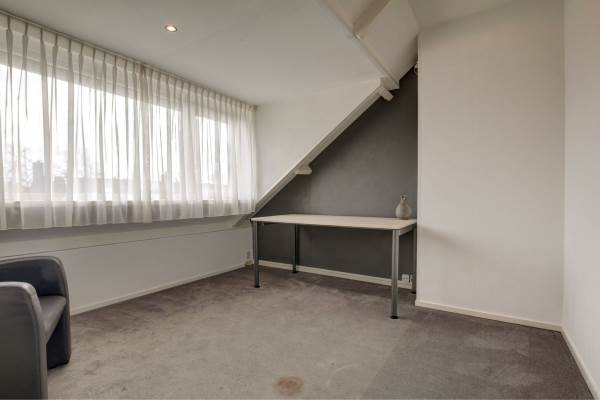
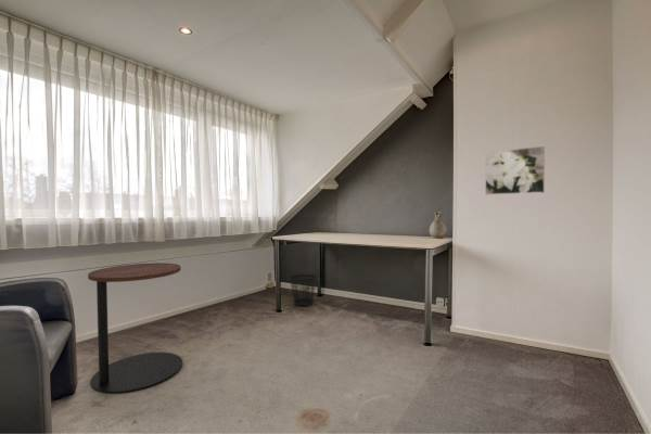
+ side table [87,263,183,395]
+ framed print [484,145,546,195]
+ wastebasket [289,273,318,307]
